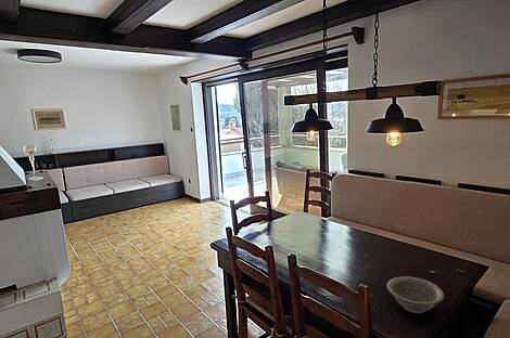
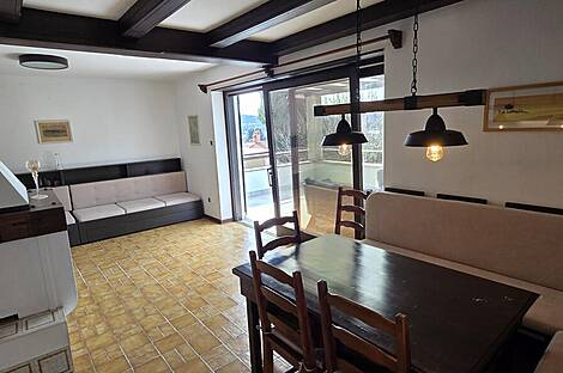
- decorative bowl [386,275,445,314]
